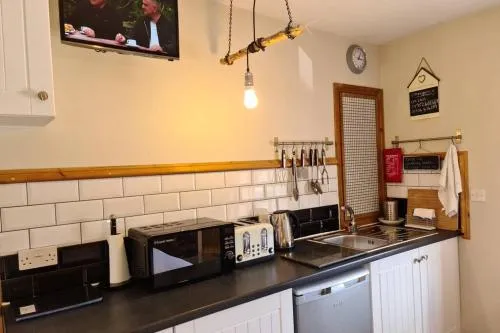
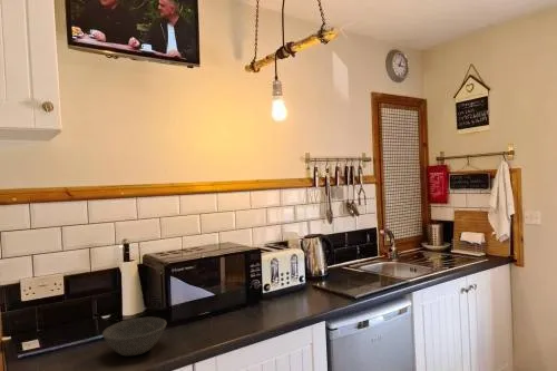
+ bowl [101,316,167,357]
